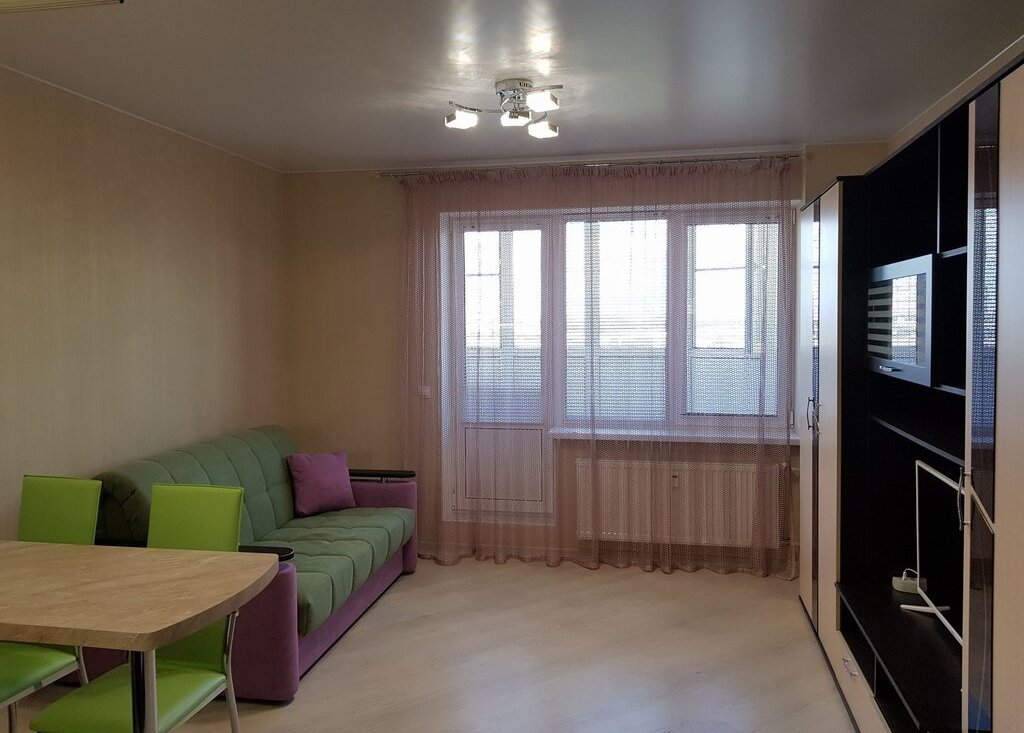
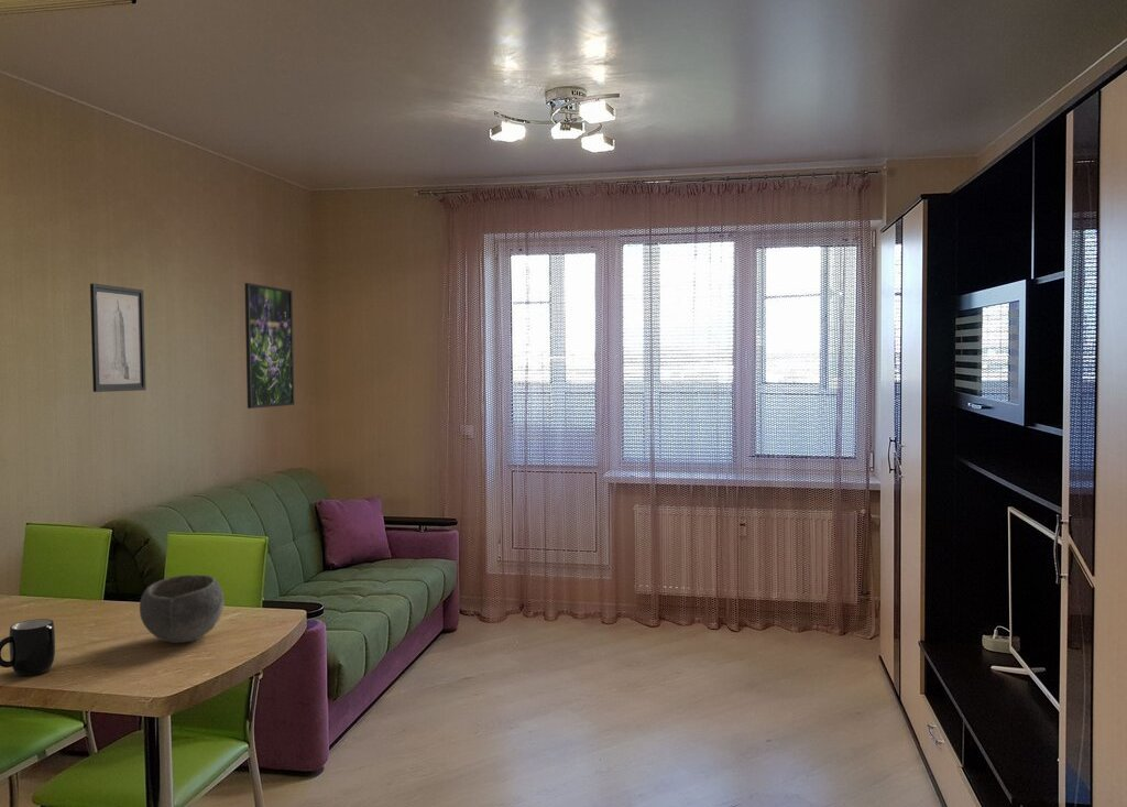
+ mug [0,618,56,677]
+ wall art [89,283,147,393]
+ bowl [139,574,226,644]
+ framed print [243,282,295,410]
